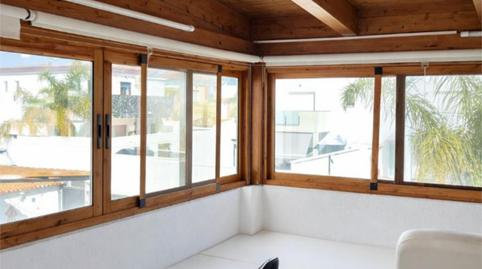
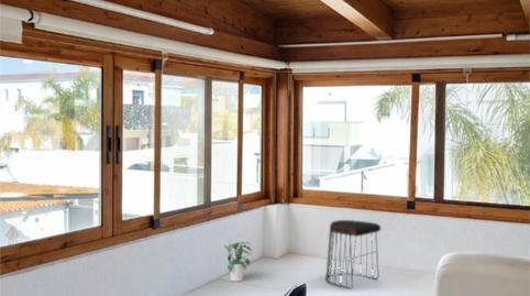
+ stool [324,219,382,289]
+ potted plant [223,241,253,283]
